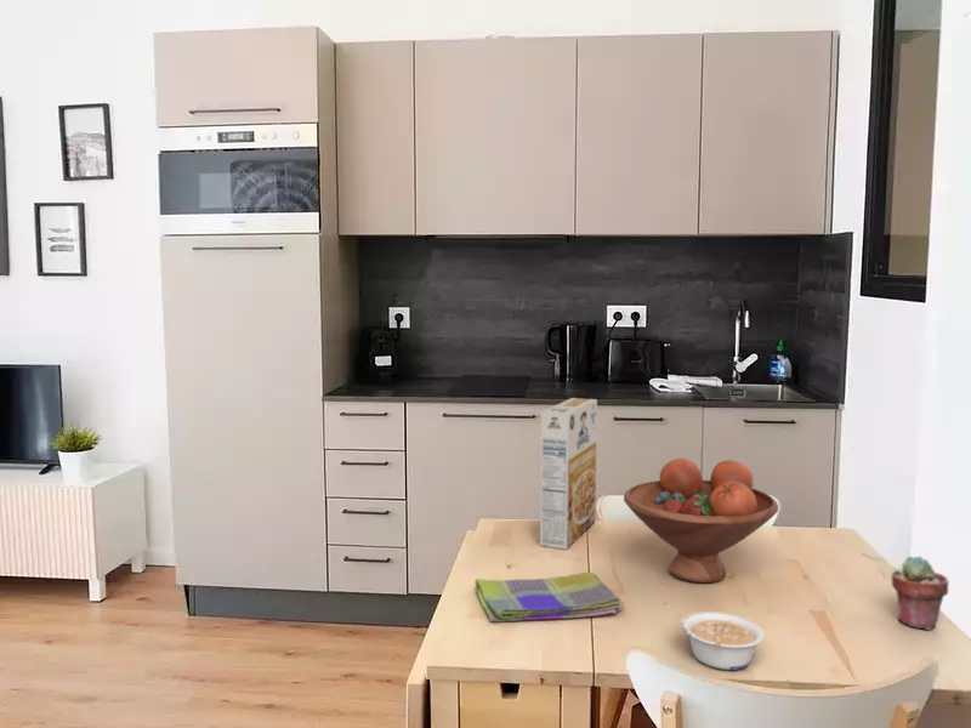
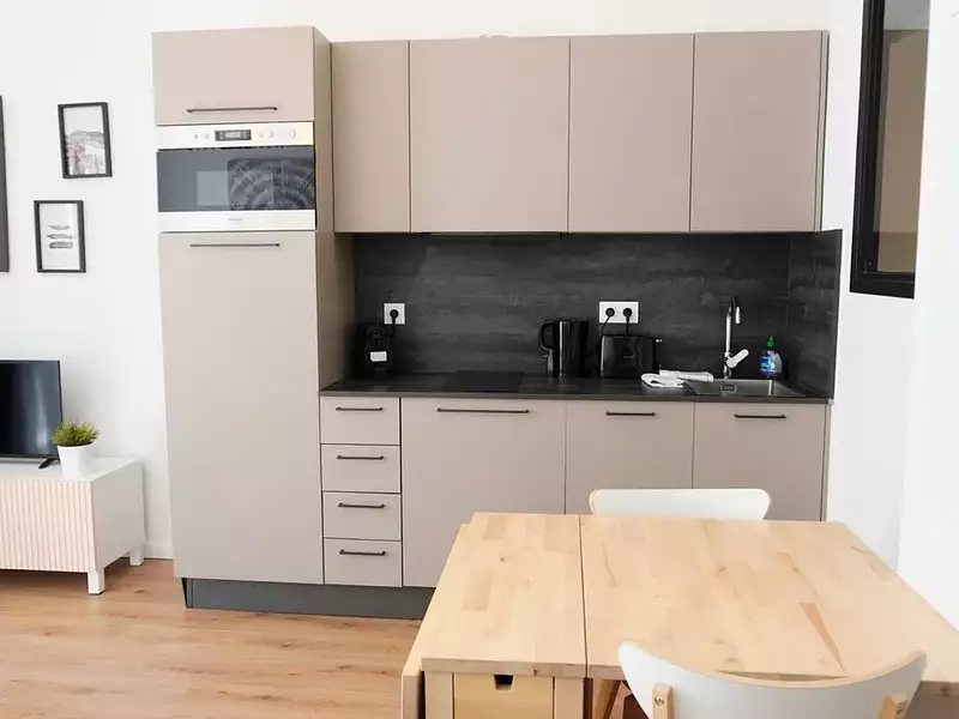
- cereal box [539,397,598,551]
- fruit bowl [623,457,779,584]
- dish towel [475,571,625,624]
- potted succulent [890,554,950,631]
- legume [680,610,766,671]
